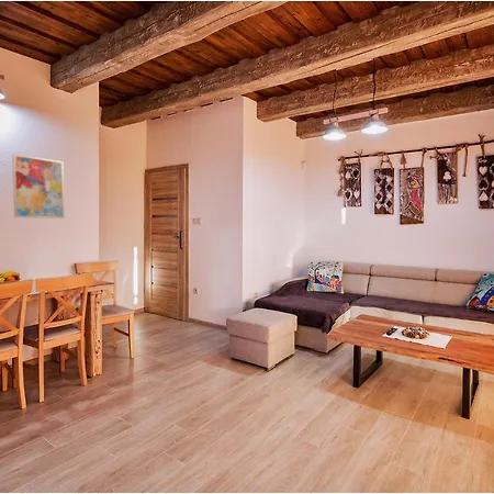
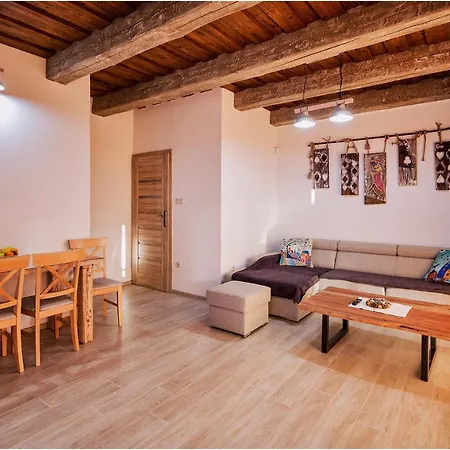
- wall art [11,153,66,220]
